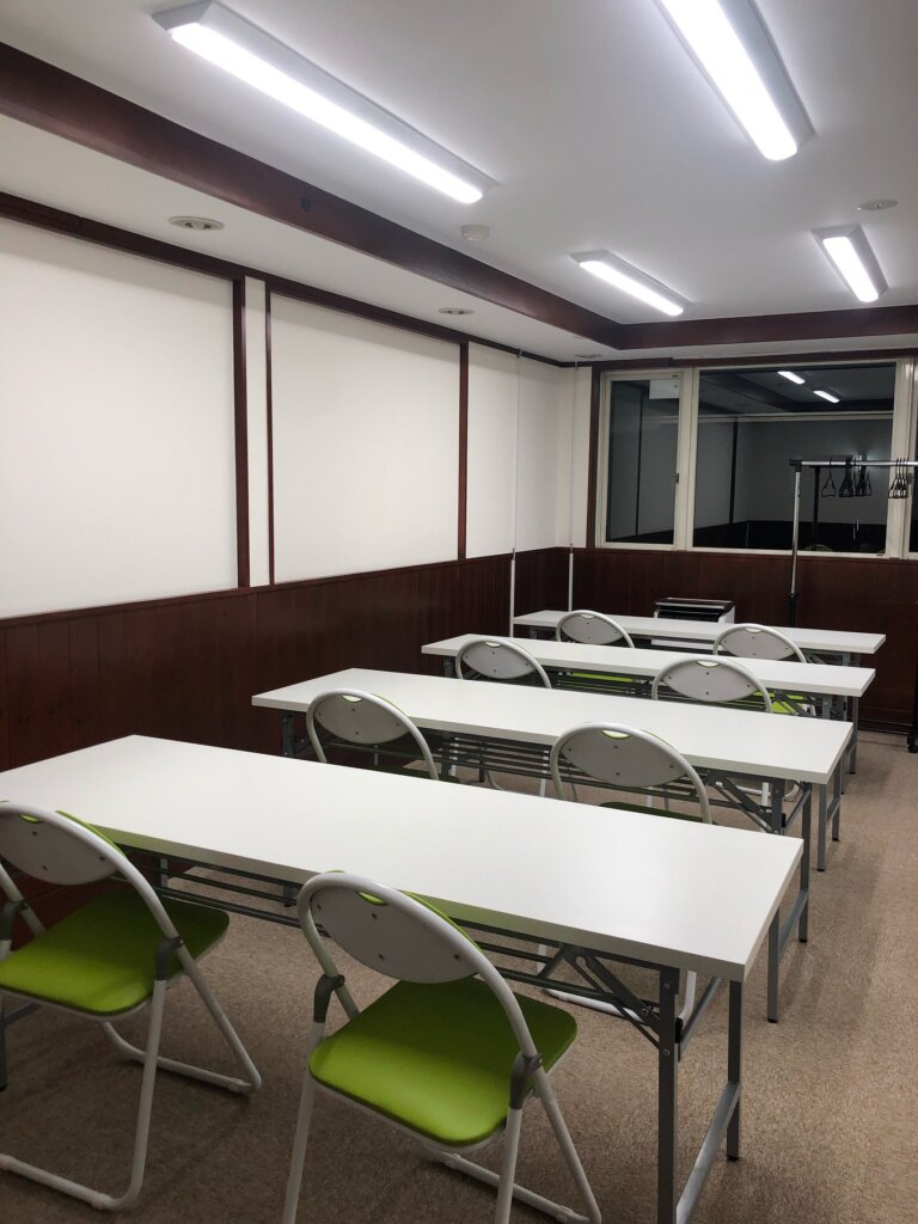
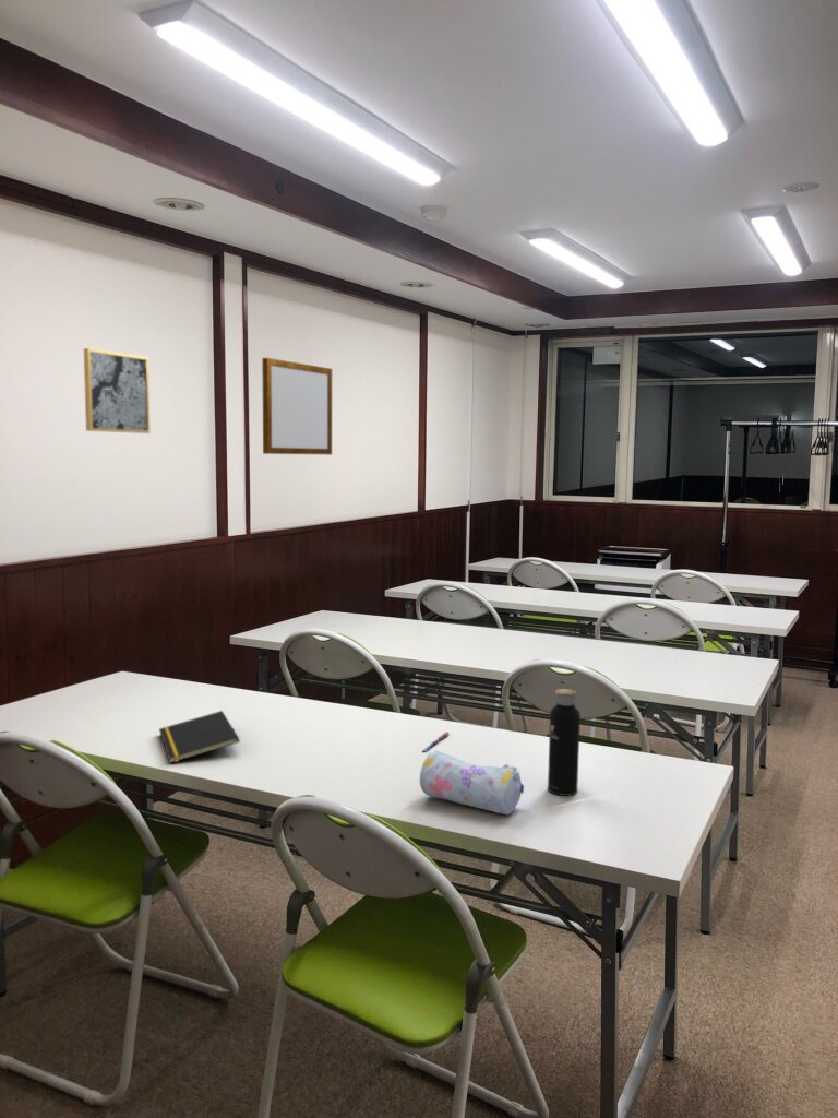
+ pencil case [419,750,525,816]
+ water bottle [547,679,582,797]
+ notepad [158,710,241,764]
+ writing board [261,357,333,455]
+ wall art [83,347,151,435]
+ pen [421,730,451,753]
